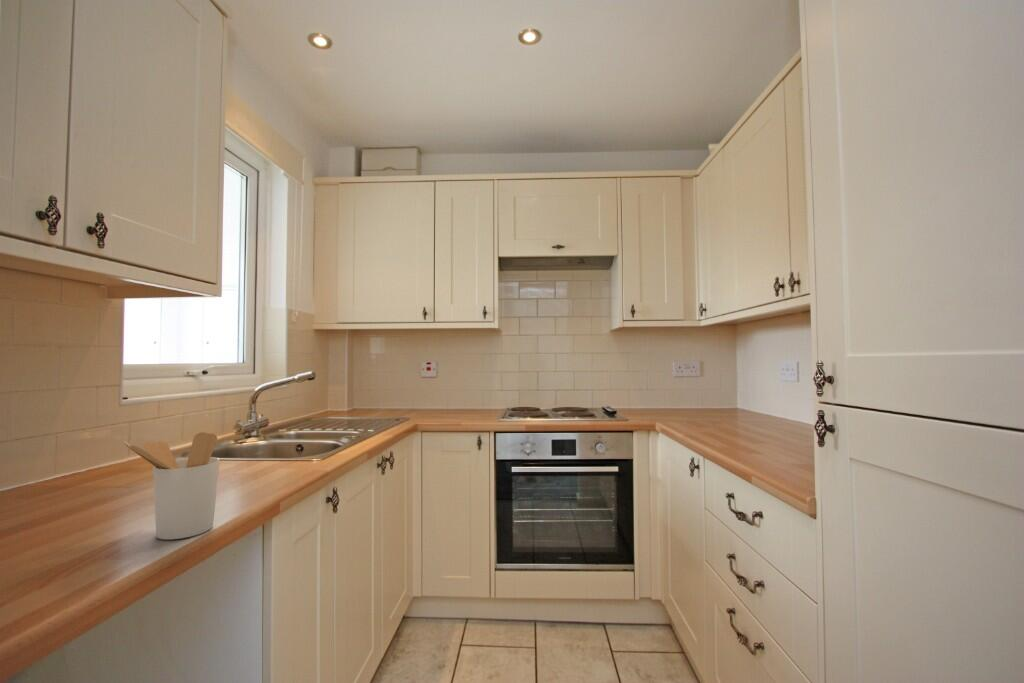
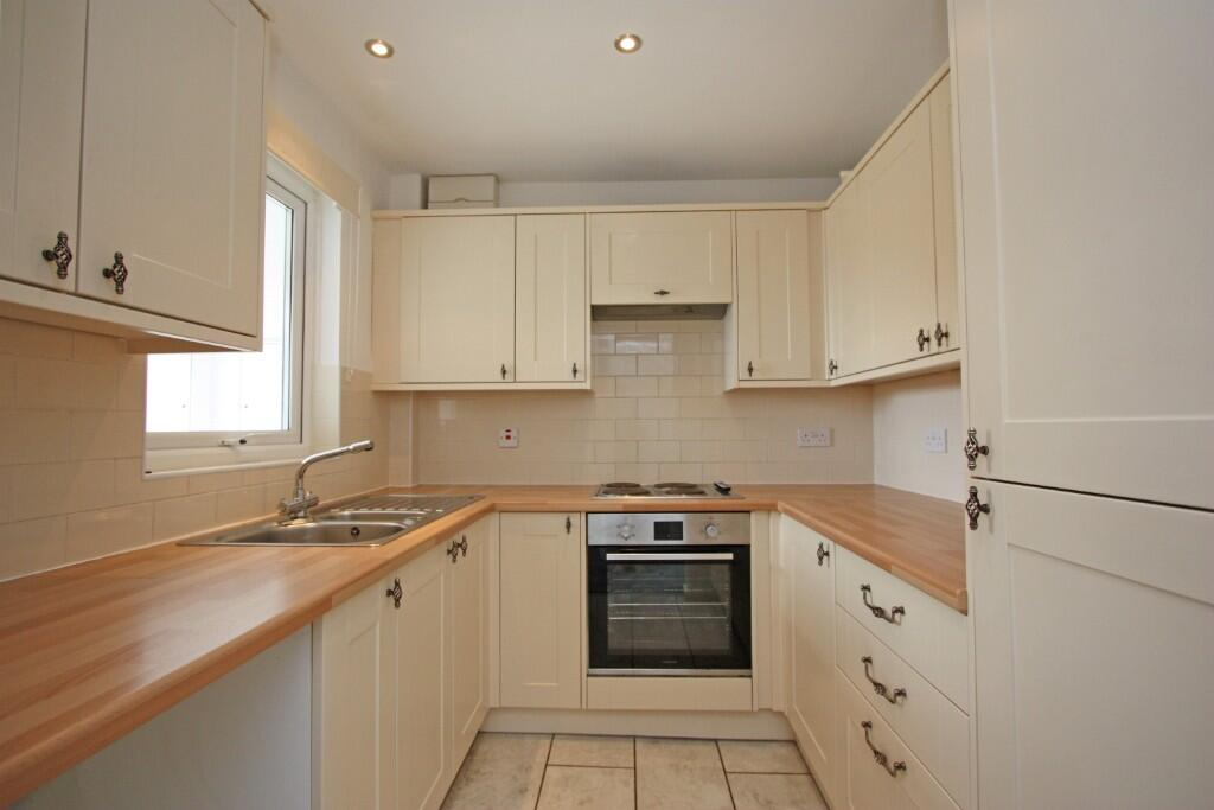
- utensil holder [122,431,221,541]
